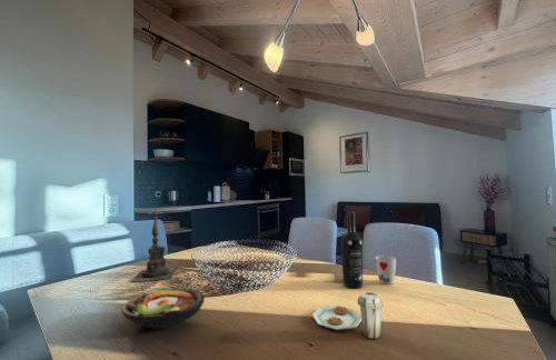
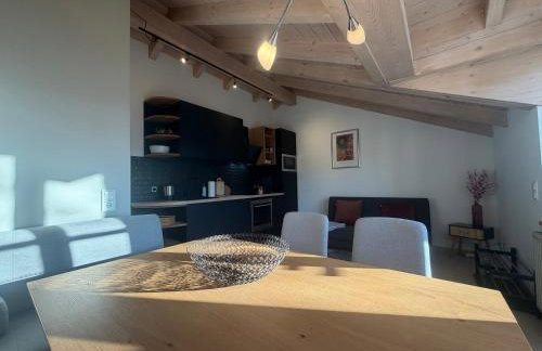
- wine bottle [340,211,364,290]
- candle holder [130,209,177,283]
- cup [375,254,397,286]
- plate [311,290,385,340]
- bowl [120,288,206,329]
